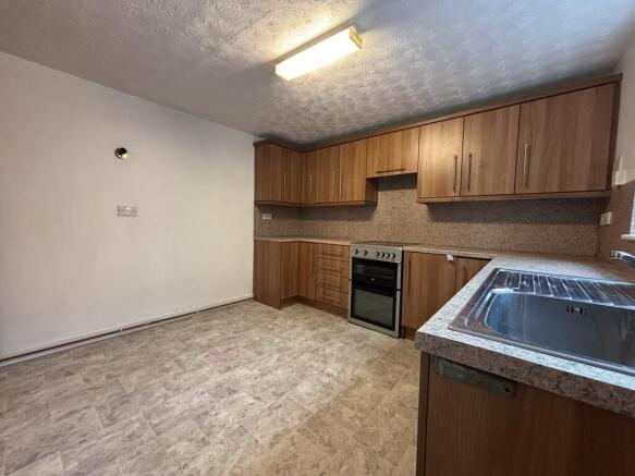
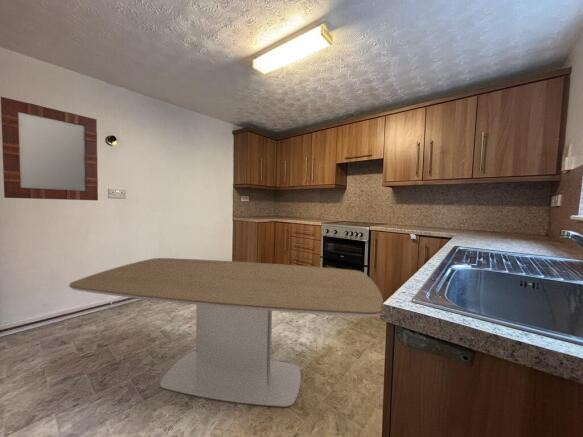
+ dining table [68,257,384,408]
+ home mirror [0,96,99,201]
